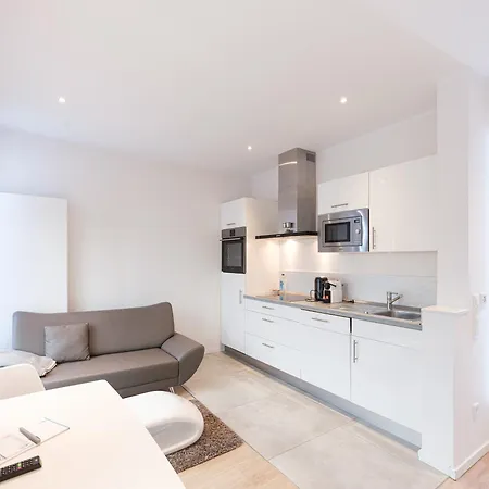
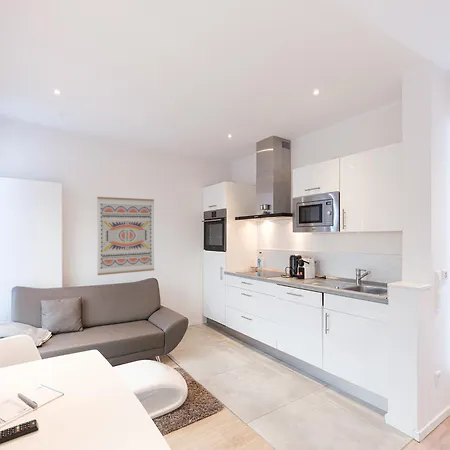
+ wall art [96,196,155,276]
